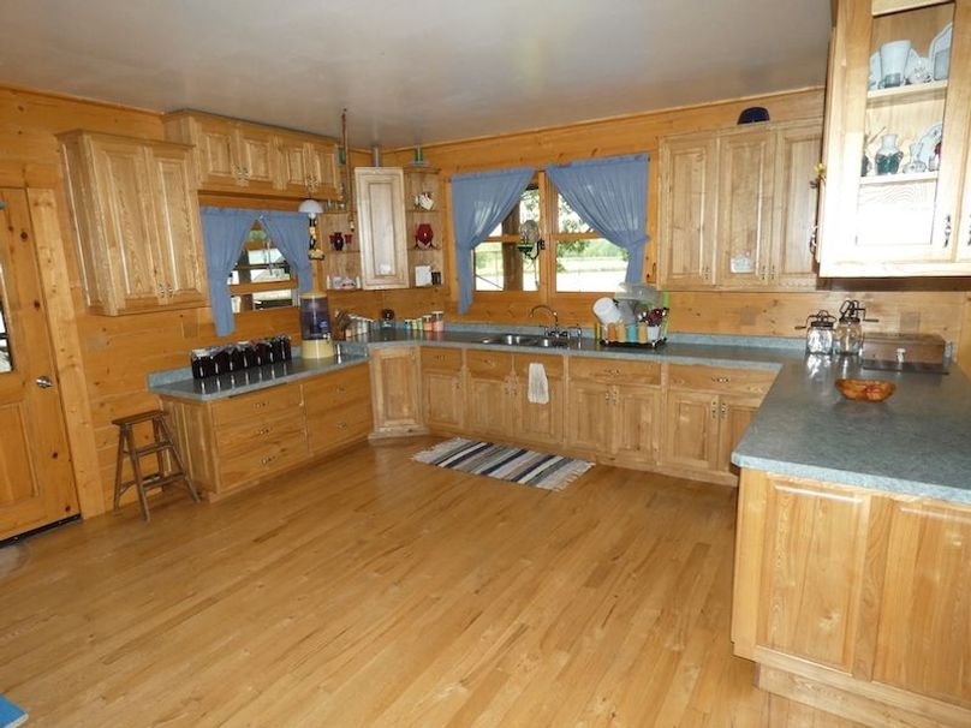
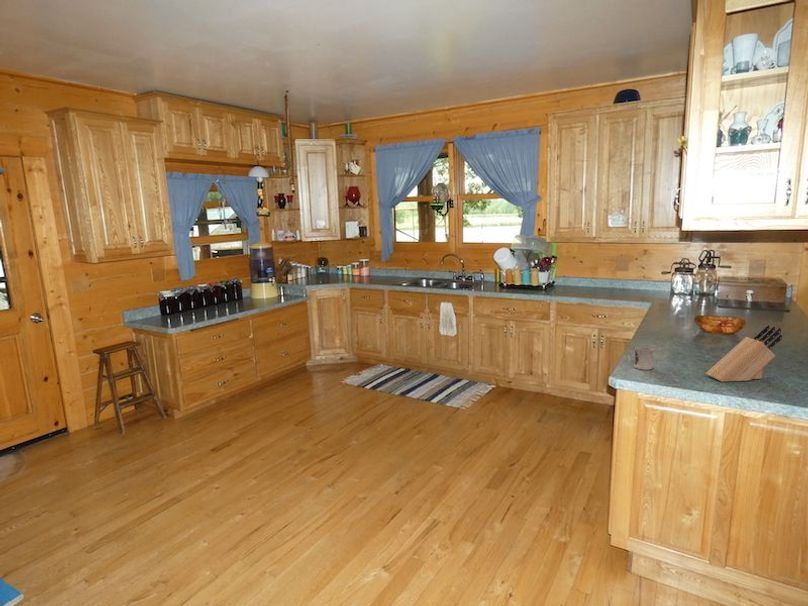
+ cup [633,345,654,371]
+ knife block [705,324,783,383]
